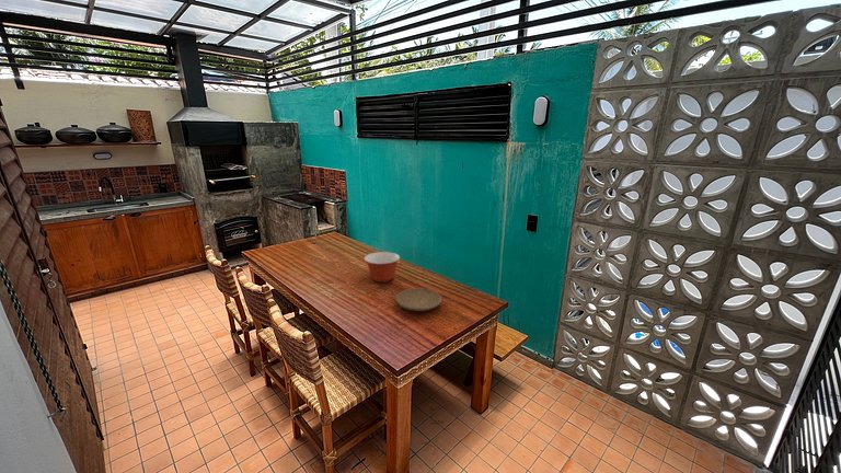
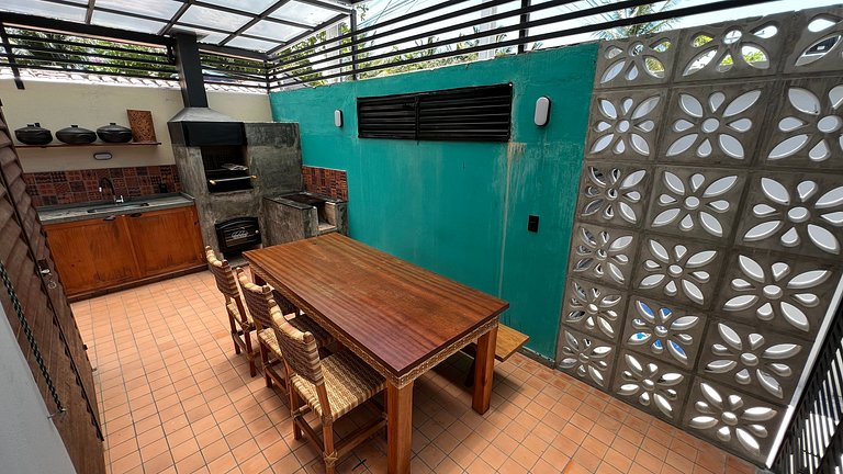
- plate [395,287,442,312]
- mixing bowl [362,251,401,284]
